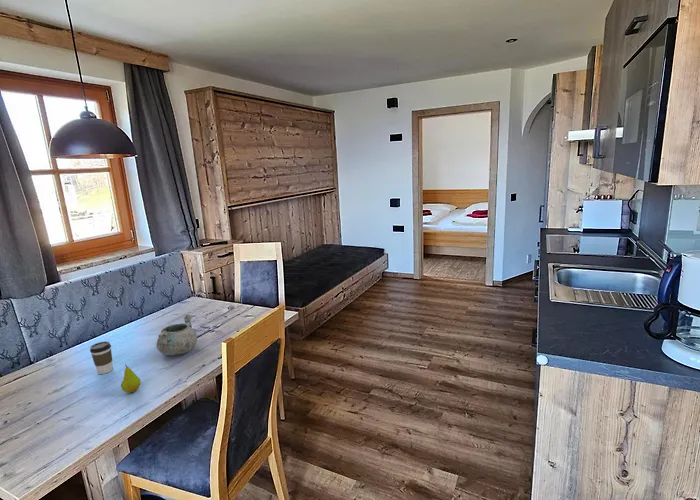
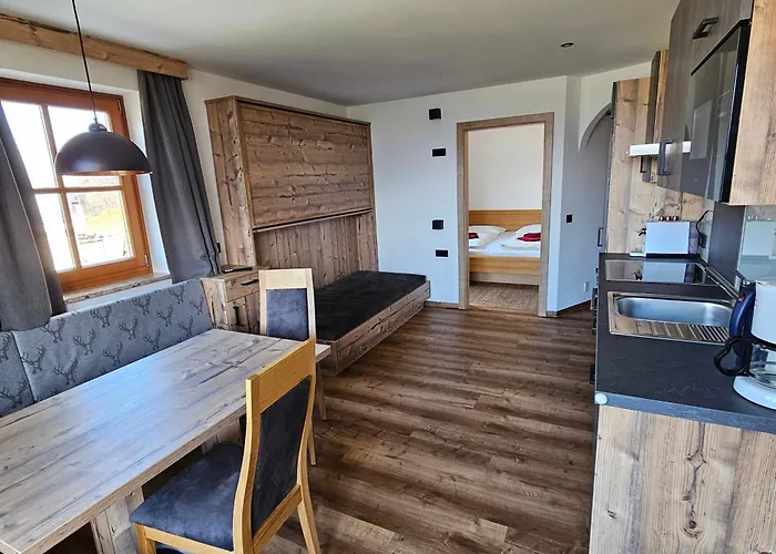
- decorative bowl [156,314,198,356]
- coffee cup [89,340,114,375]
- fruit [120,363,142,394]
